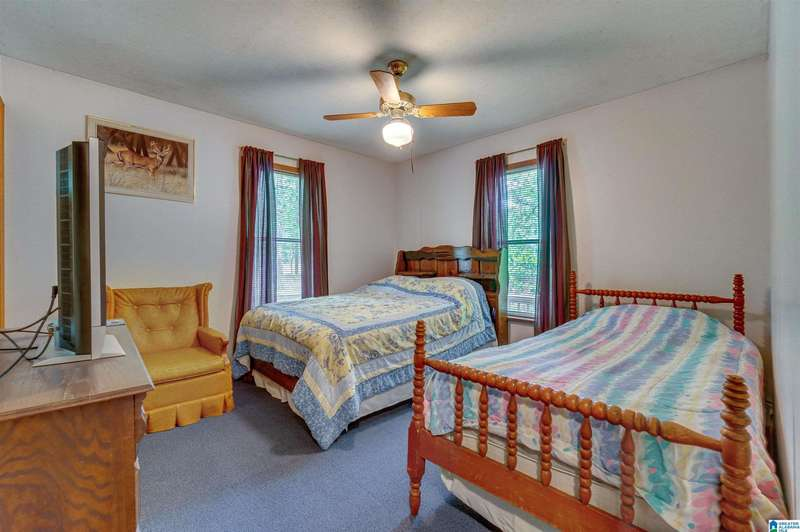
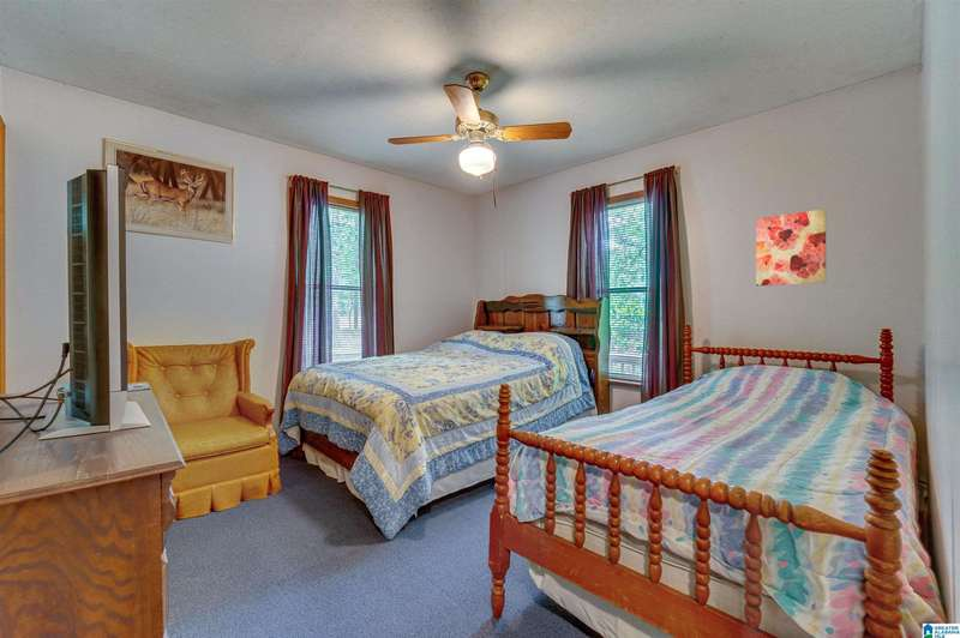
+ wall art [755,207,827,287]
